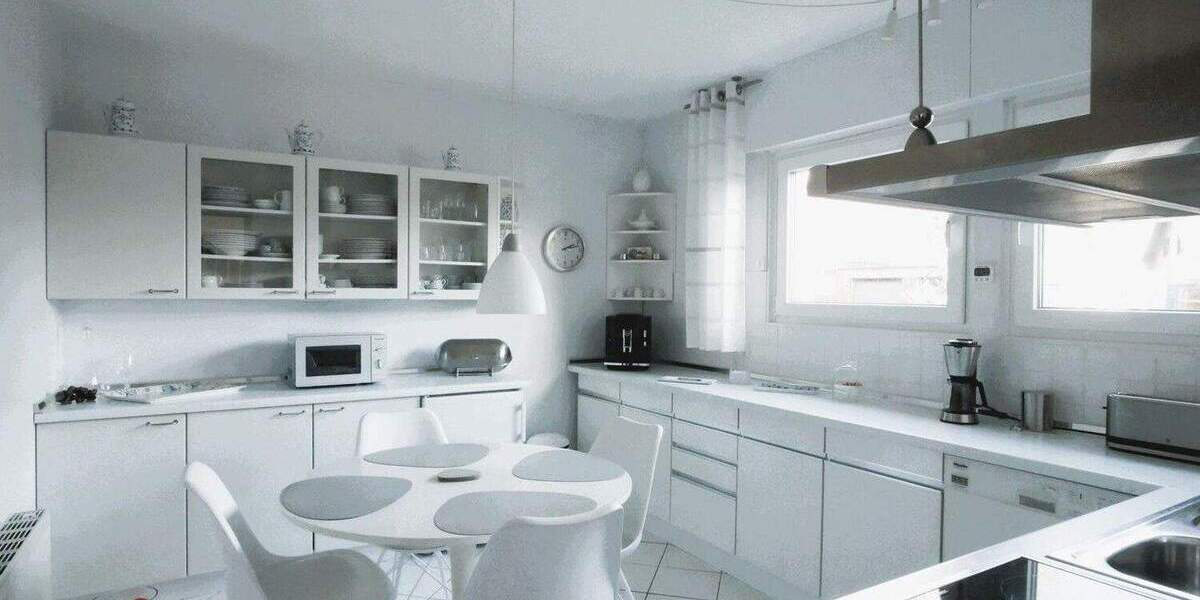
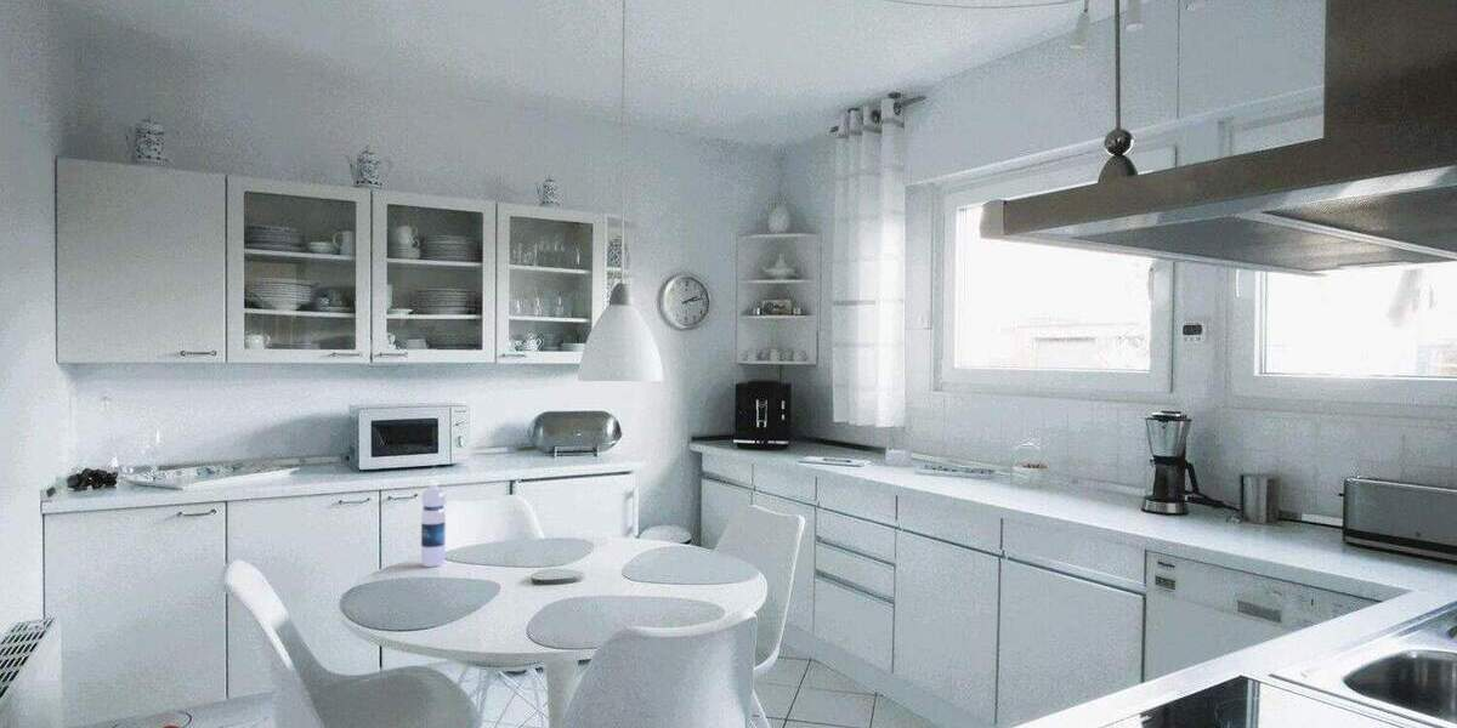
+ water bottle [420,479,447,568]
